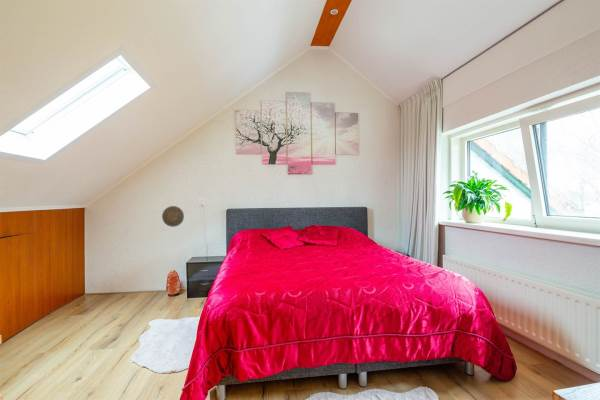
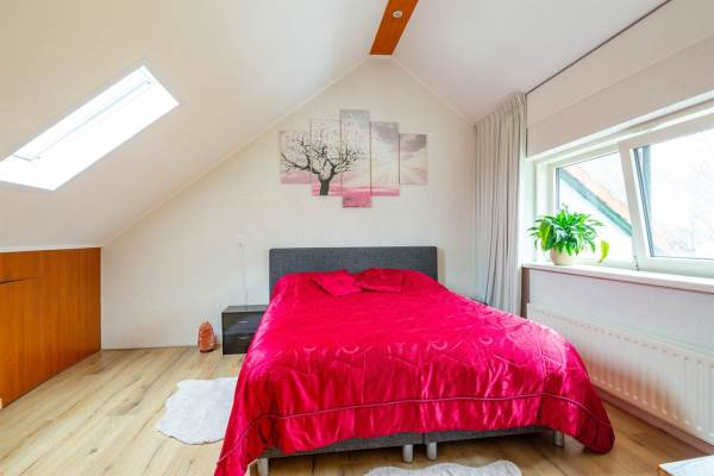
- decorative plate [161,205,185,228]
